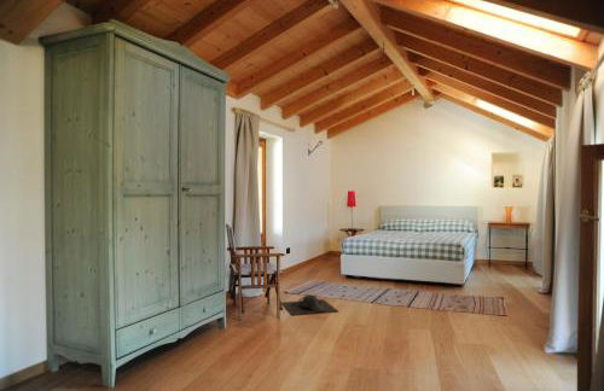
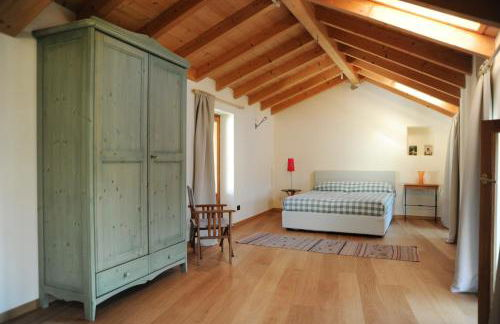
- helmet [280,293,339,316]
